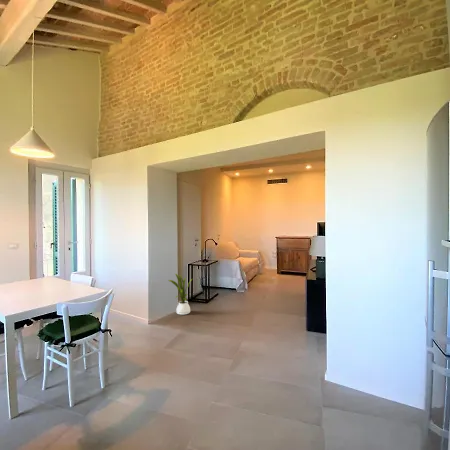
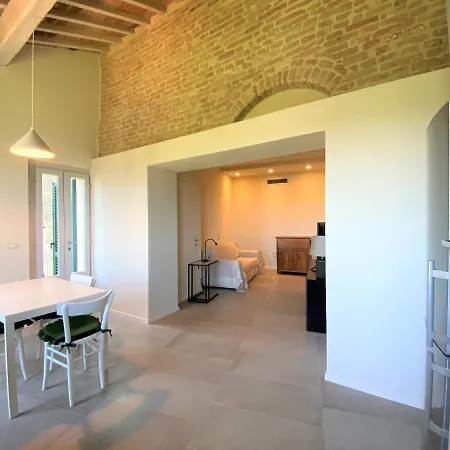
- house plant [167,273,193,316]
